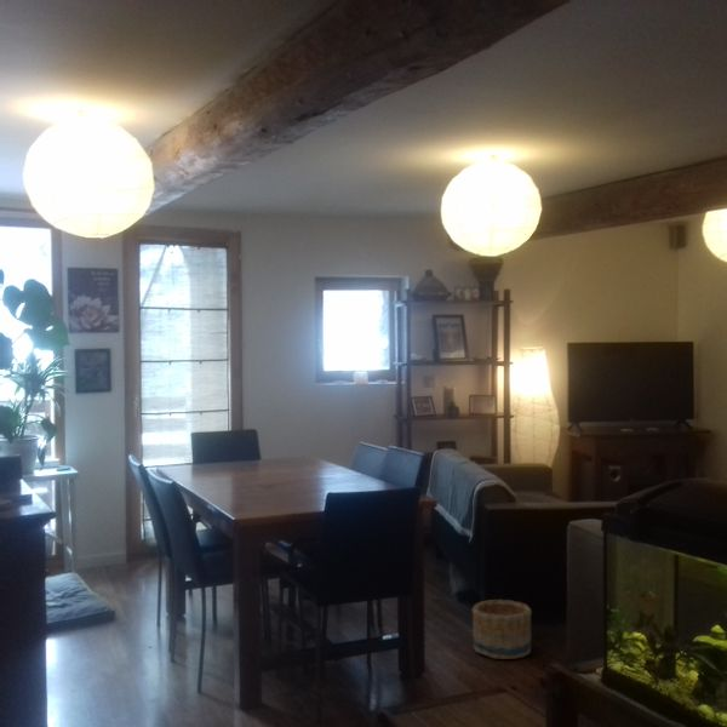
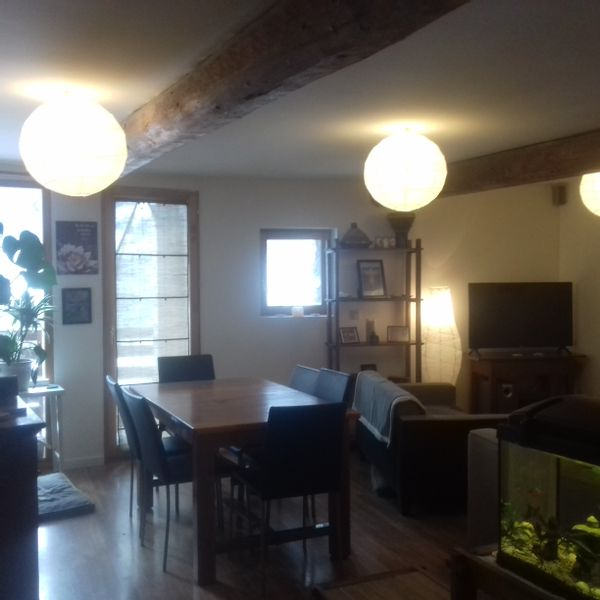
- basket [470,599,533,660]
